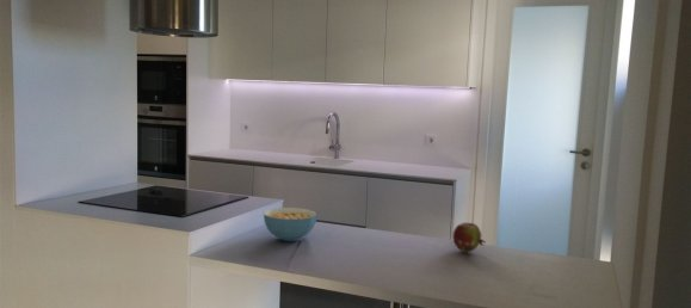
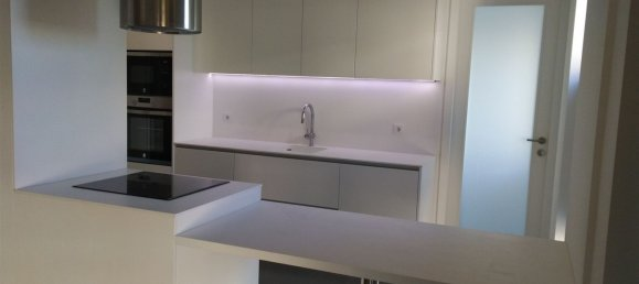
- cereal bowl [263,207,319,242]
- fruit [451,222,487,253]
